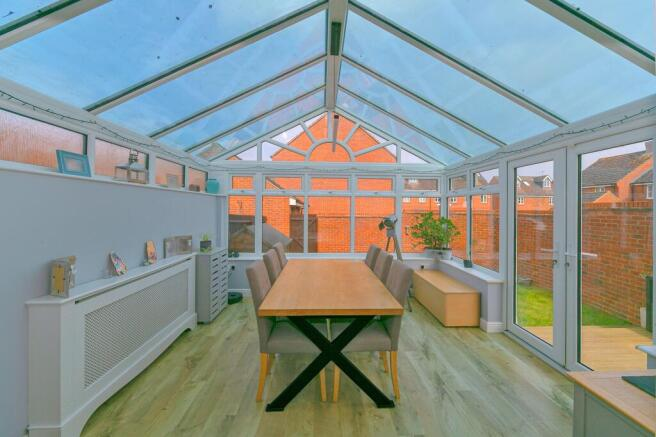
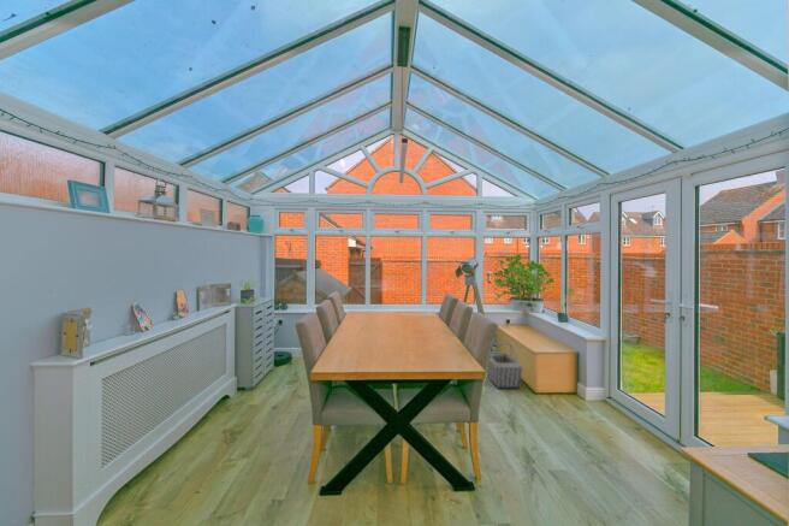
+ basket [486,342,523,390]
